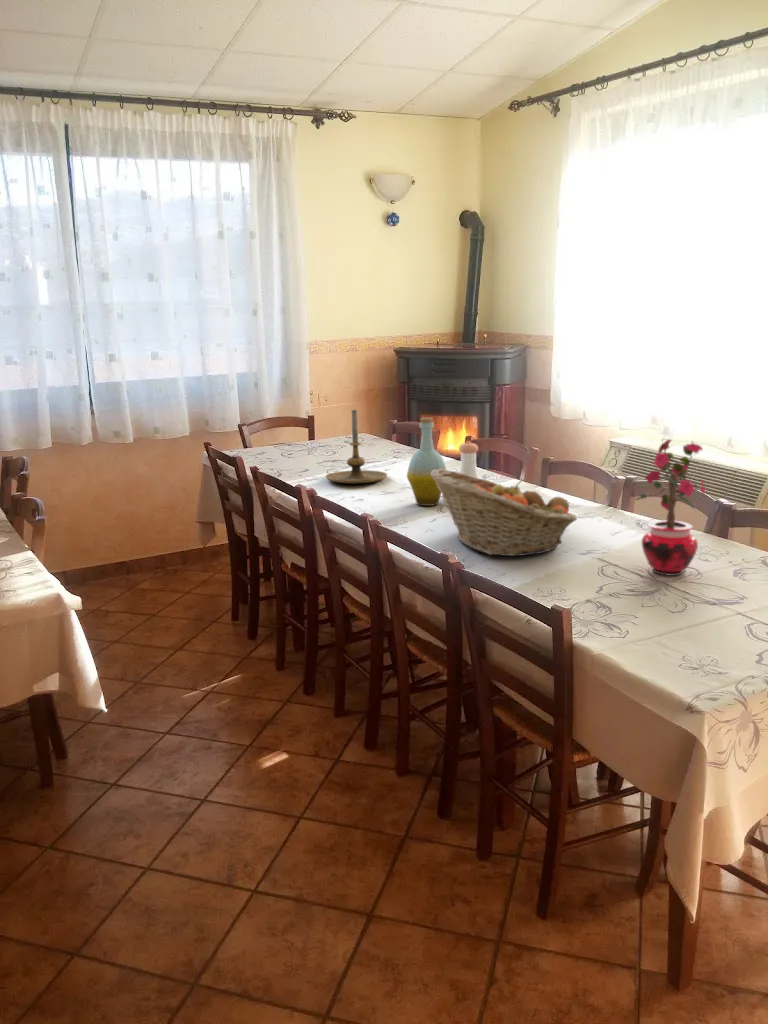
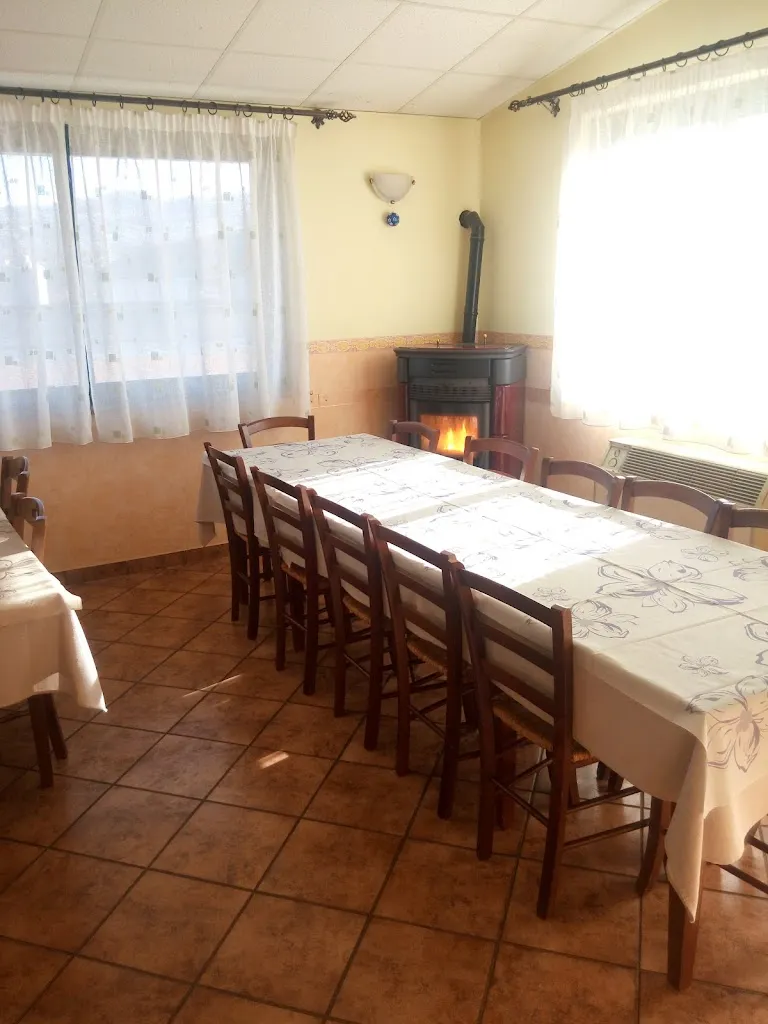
- pepper shaker [458,440,479,478]
- candle holder [324,408,388,484]
- bottle [406,417,447,507]
- fruit basket [431,469,578,557]
- potted plant [634,438,711,577]
